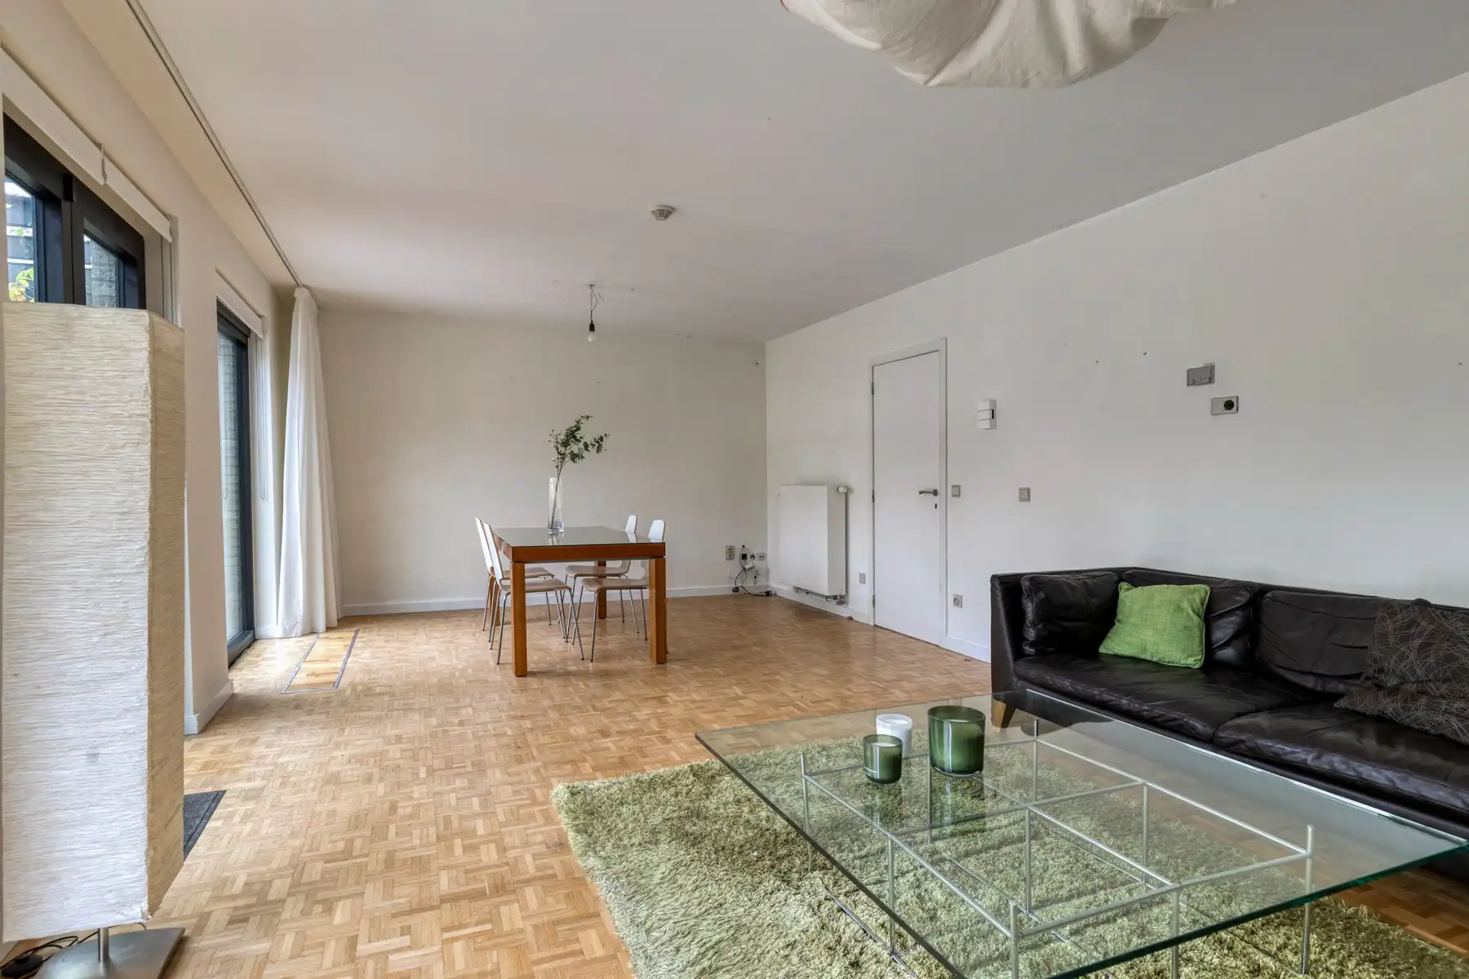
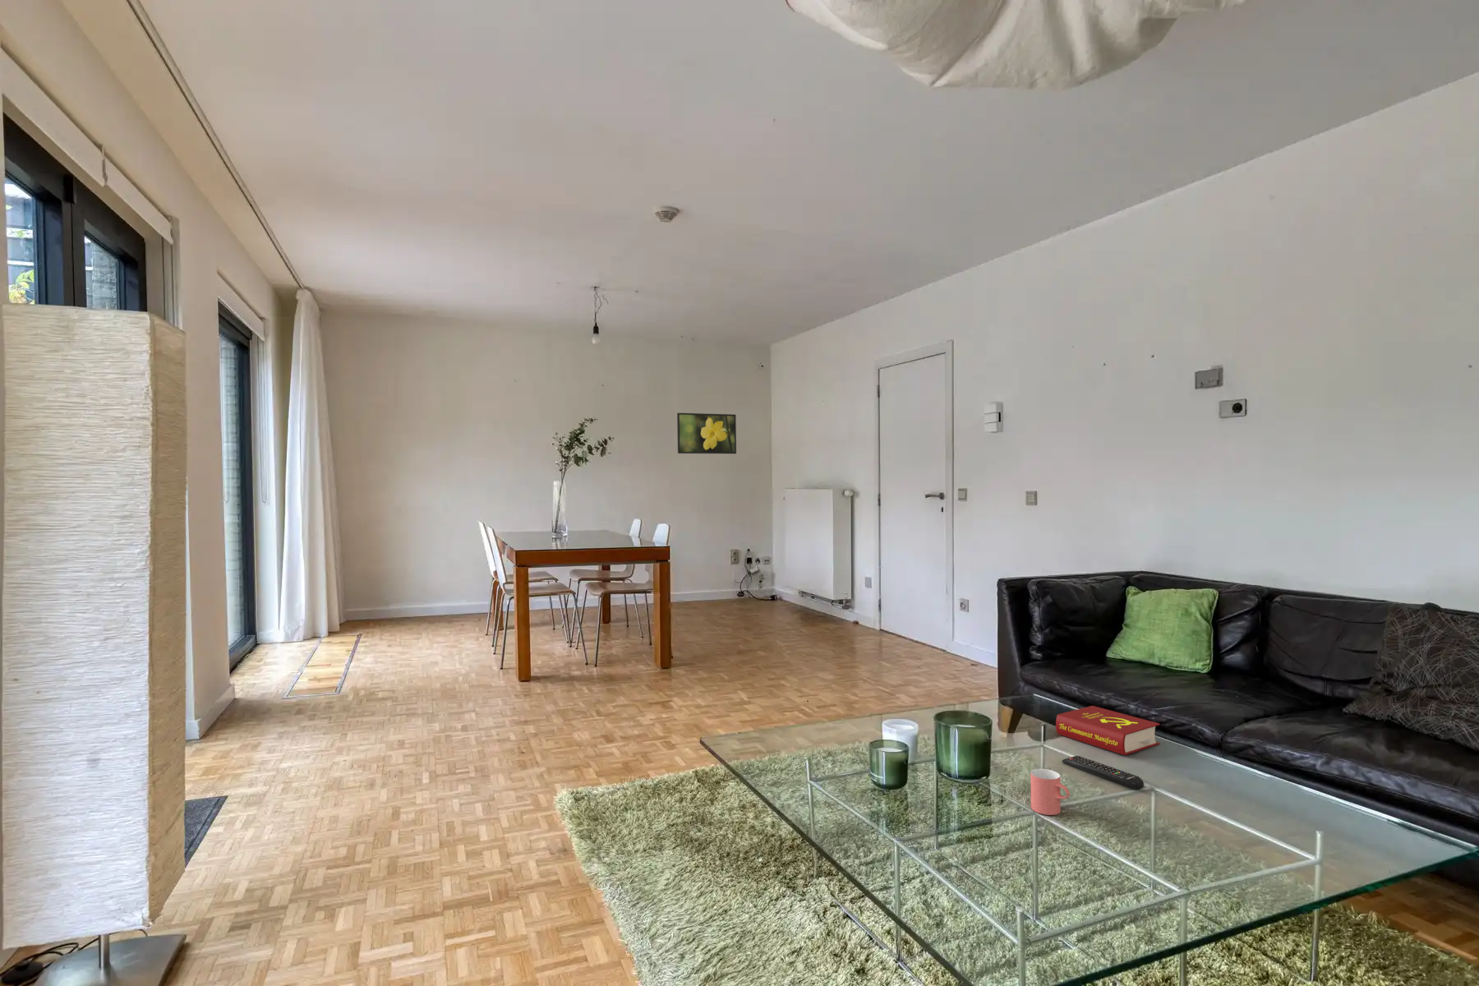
+ book [1055,705,1161,756]
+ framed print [677,413,737,454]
+ remote control [1062,754,1144,790]
+ cup [1030,768,1071,815]
